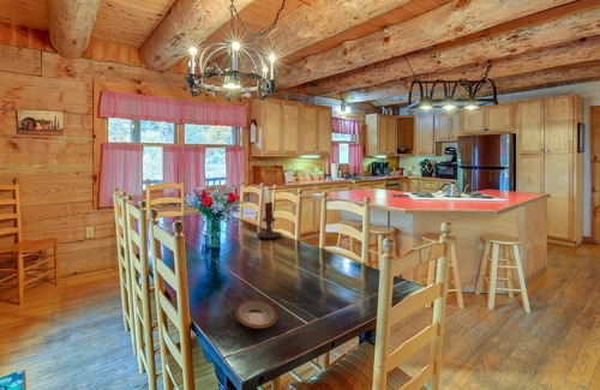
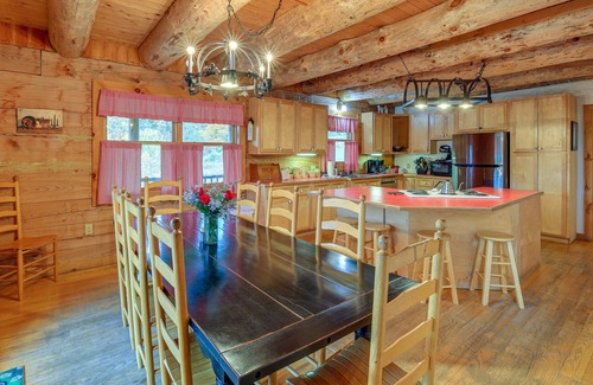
- plate [234,299,278,329]
- candle holder [256,200,283,239]
